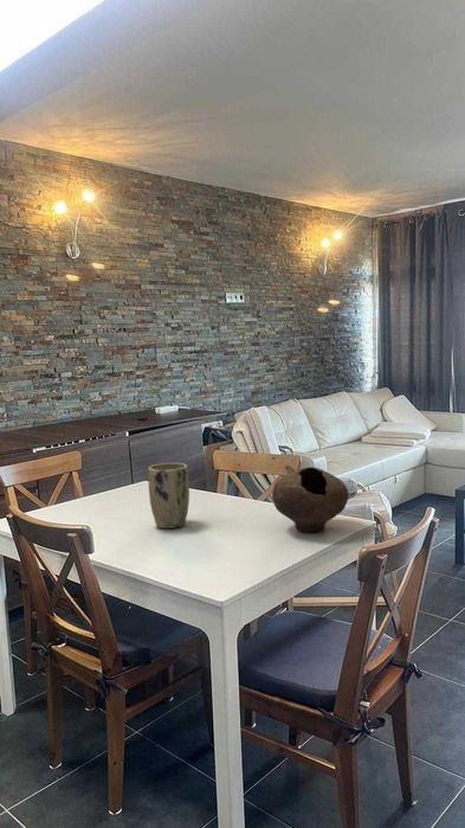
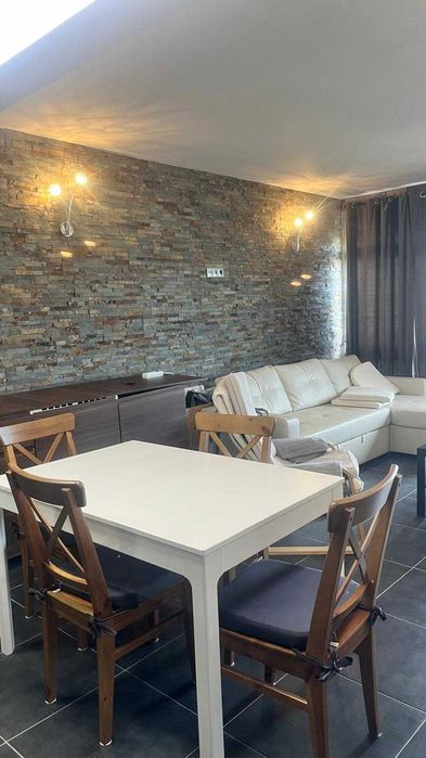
- plant pot [147,462,190,529]
- bowl [271,466,350,533]
